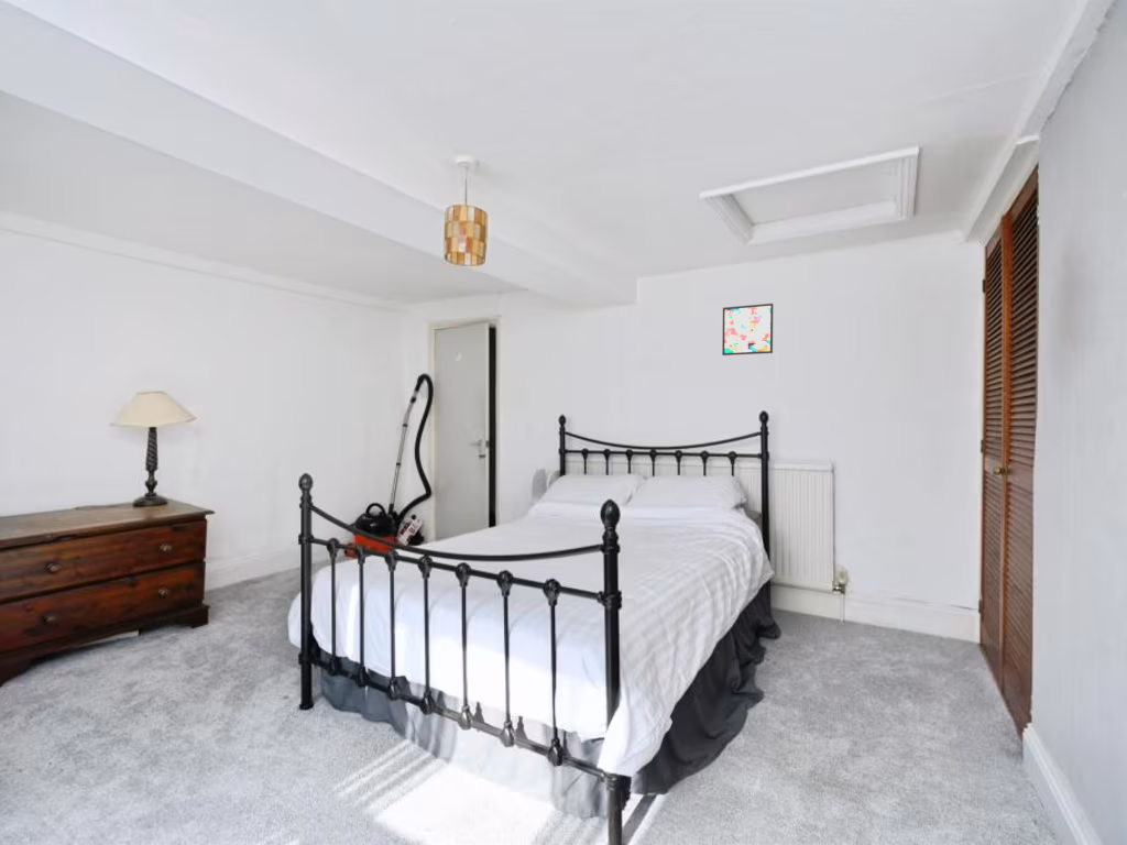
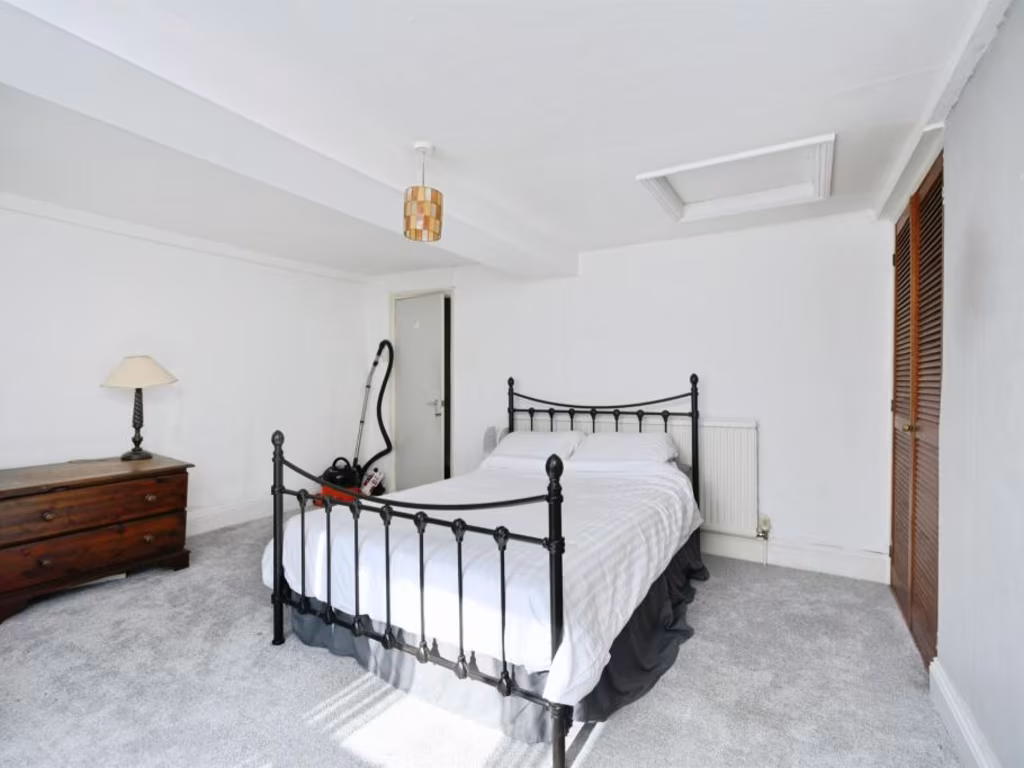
- wall art [721,303,774,356]
